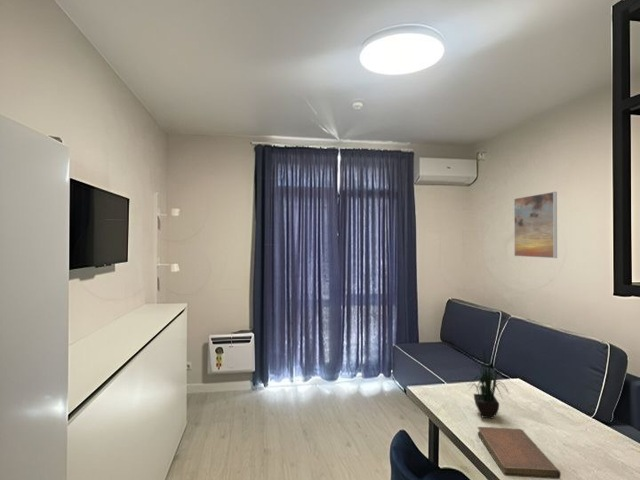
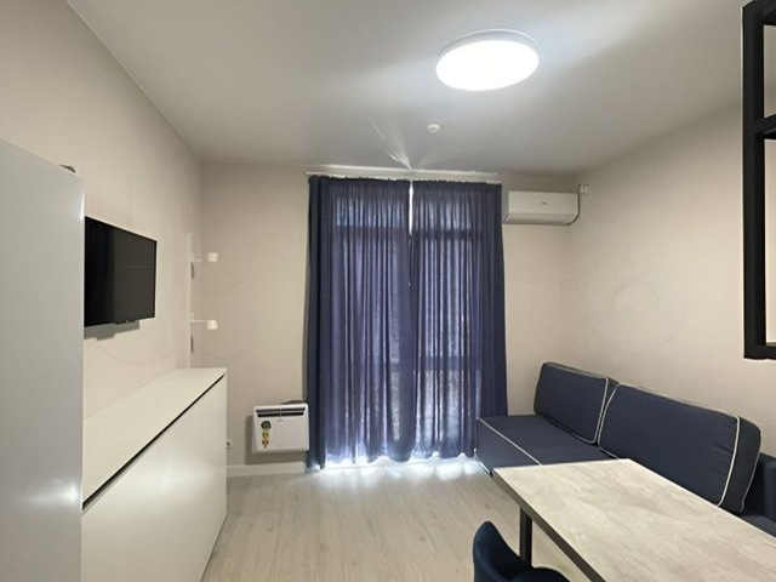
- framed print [513,191,558,259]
- potted plant [468,345,510,420]
- notebook [477,426,562,480]
